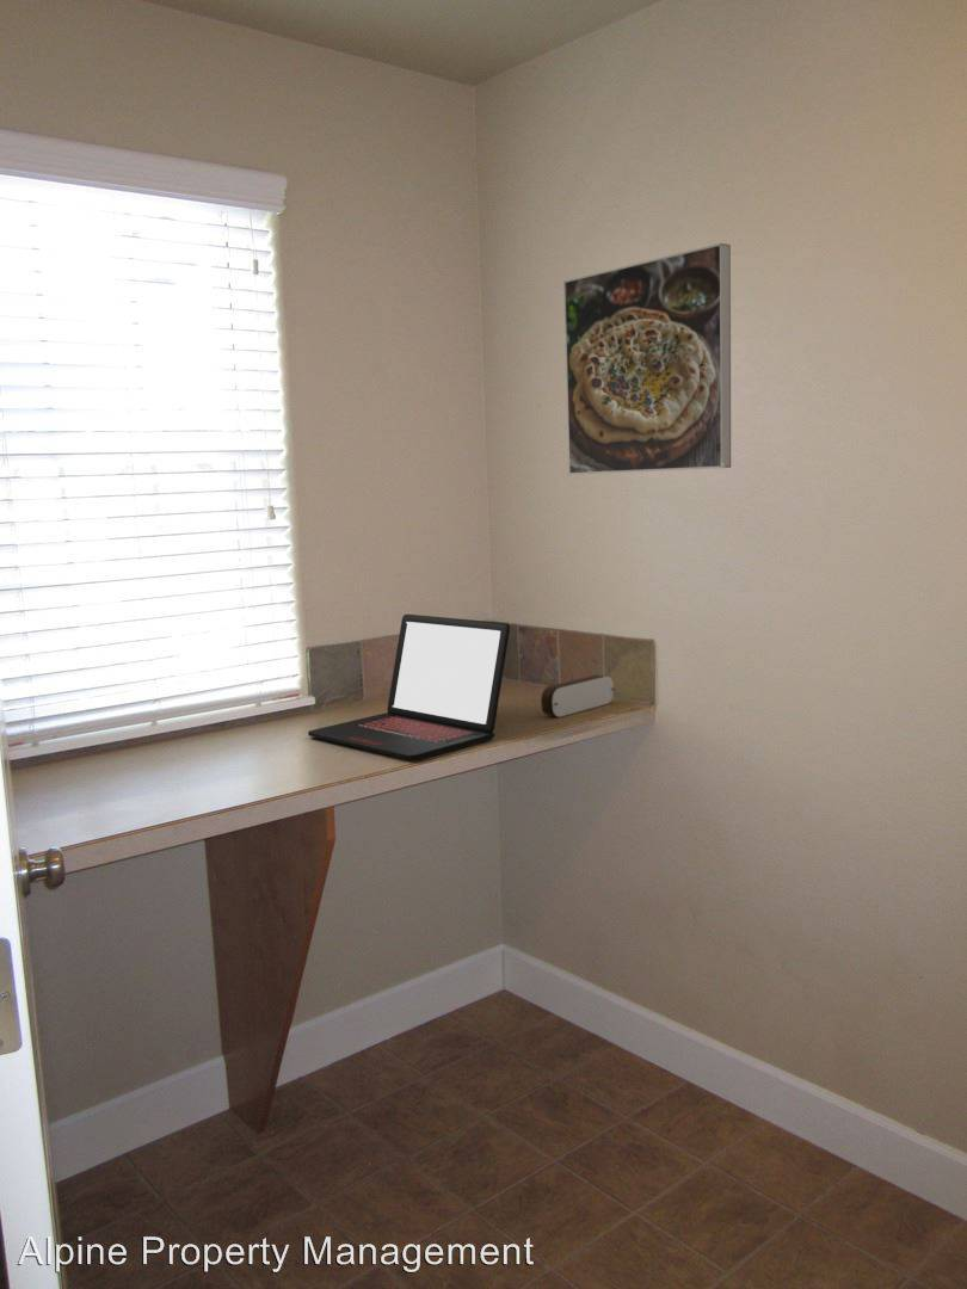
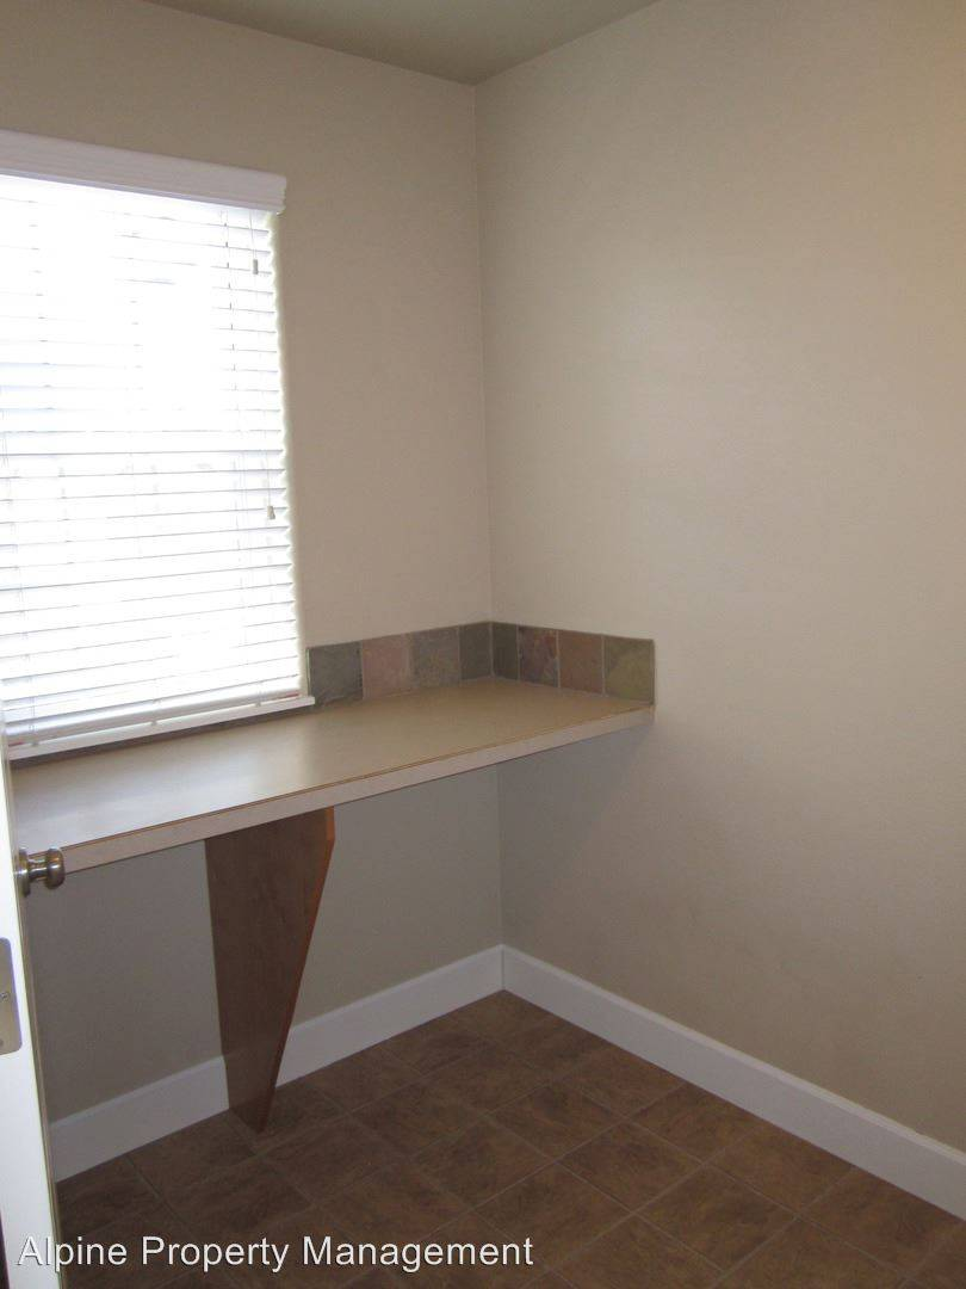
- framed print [562,242,732,476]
- pencil case [540,674,616,718]
- laptop [307,613,511,761]
